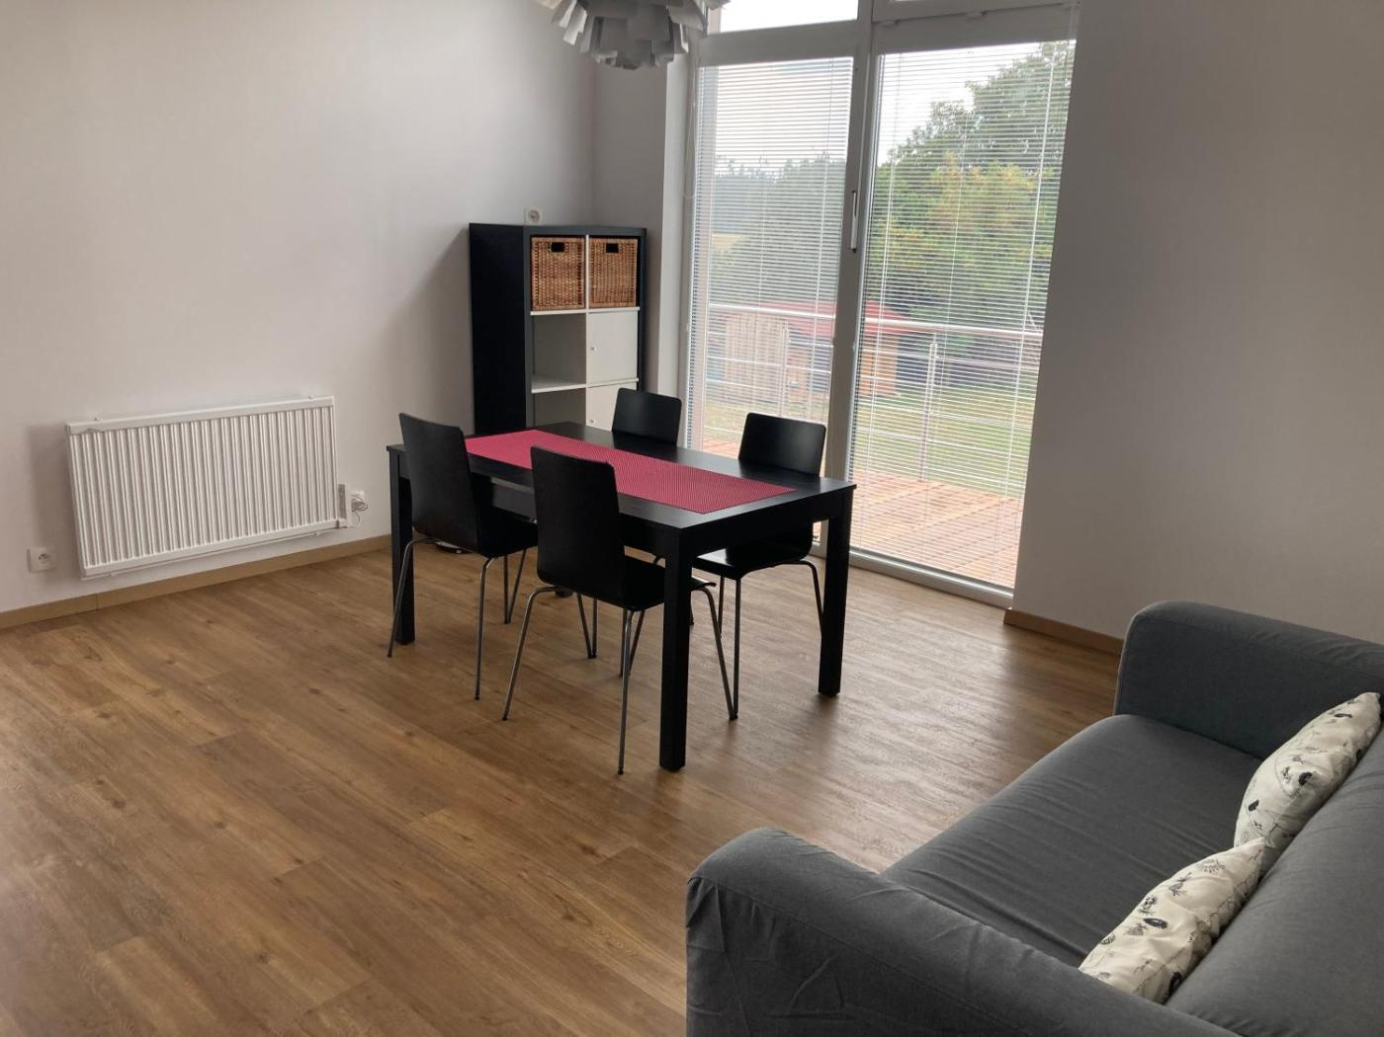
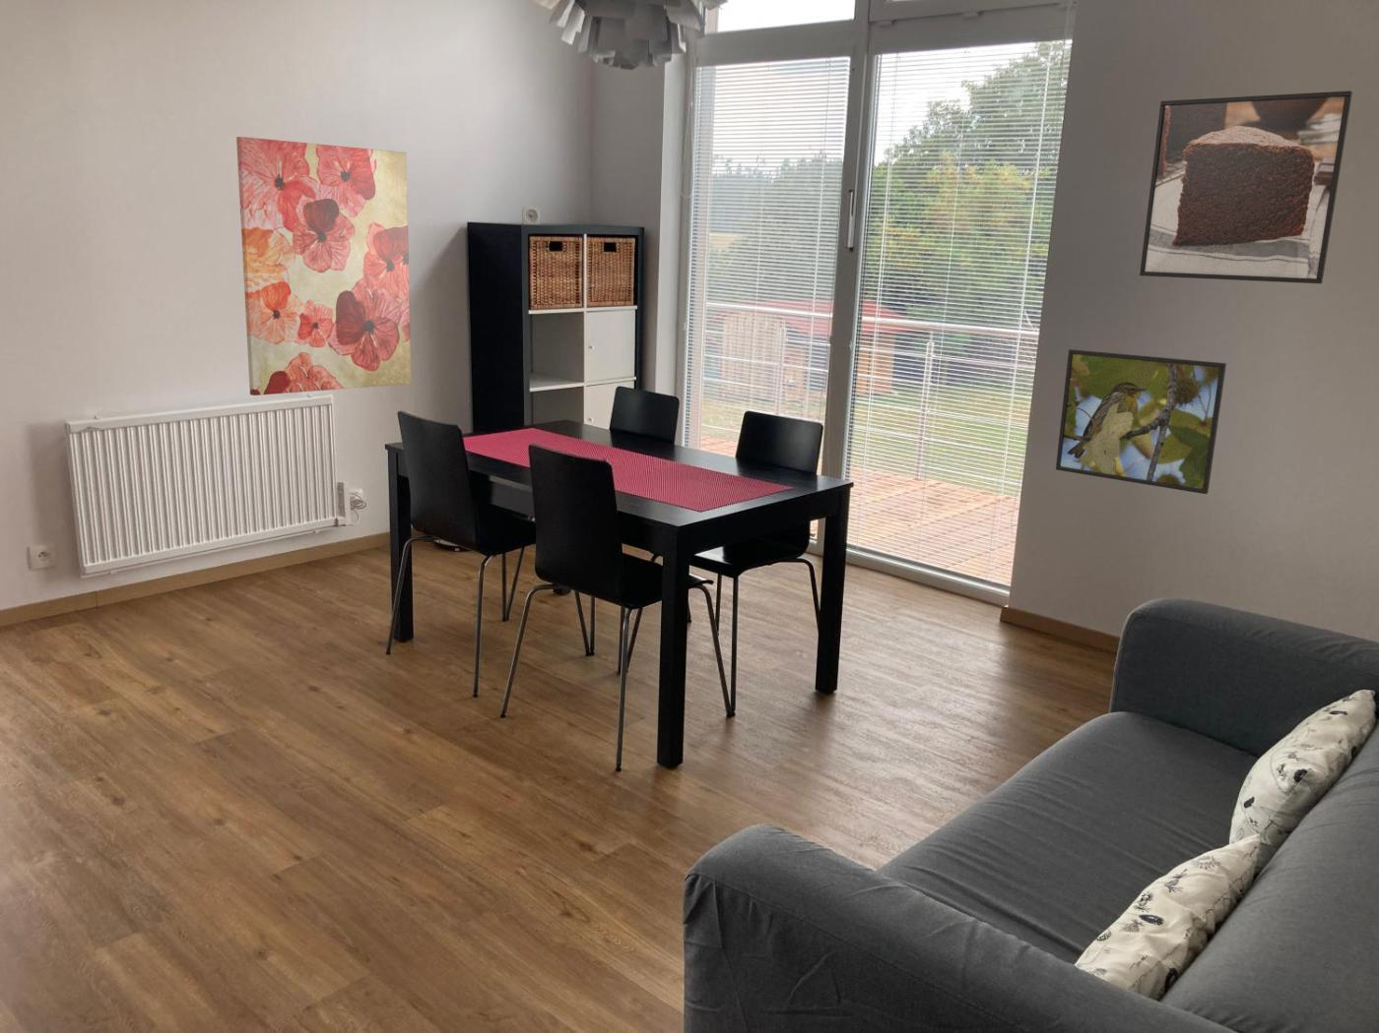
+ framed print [1055,348,1227,495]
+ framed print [1139,90,1353,284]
+ wall art [236,136,412,396]
